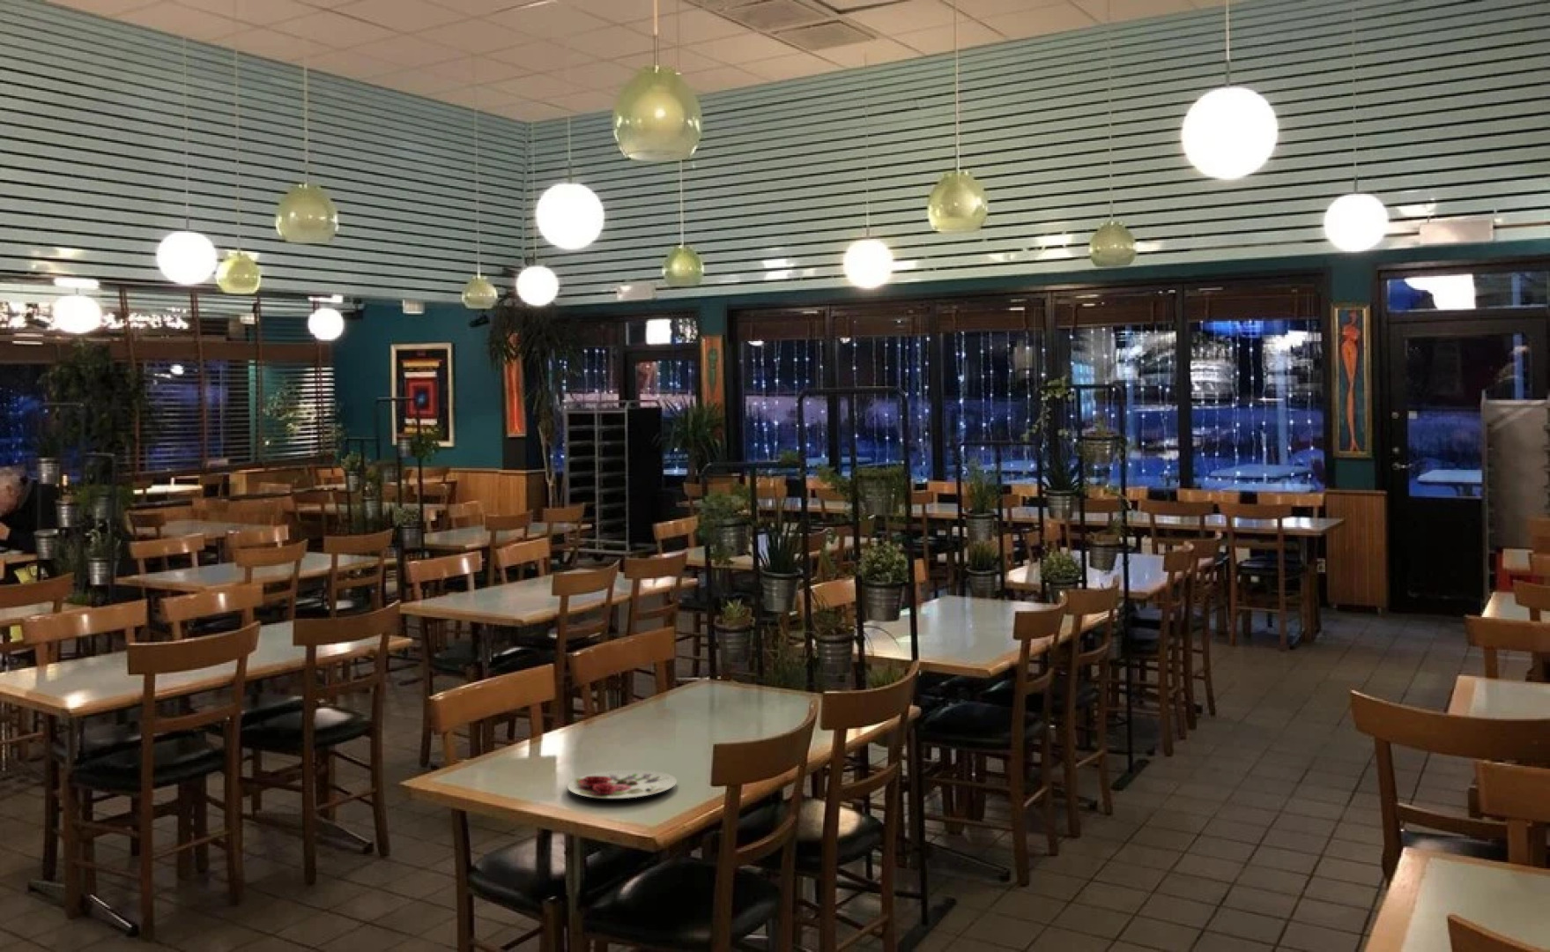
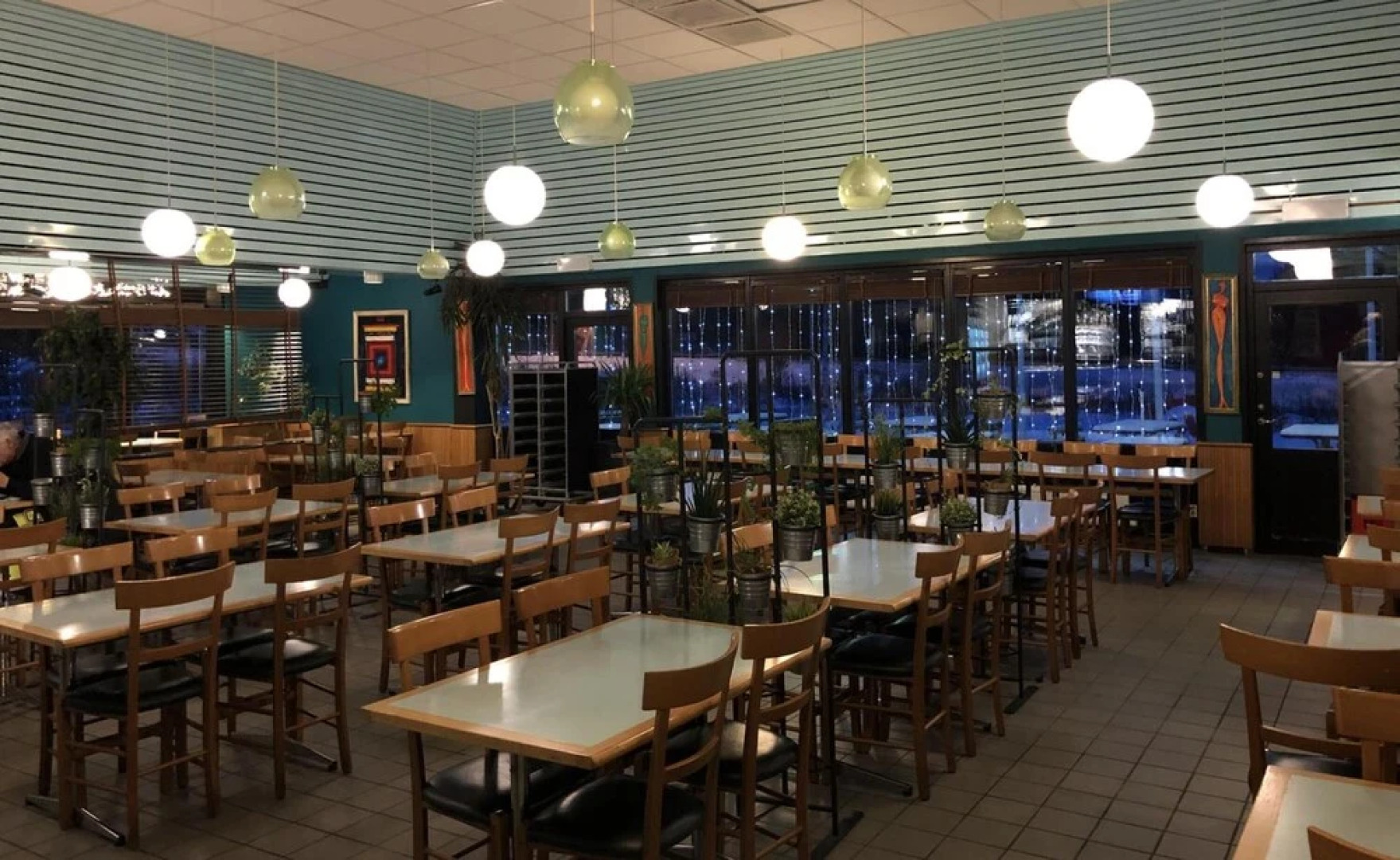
- plate [567,768,678,799]
